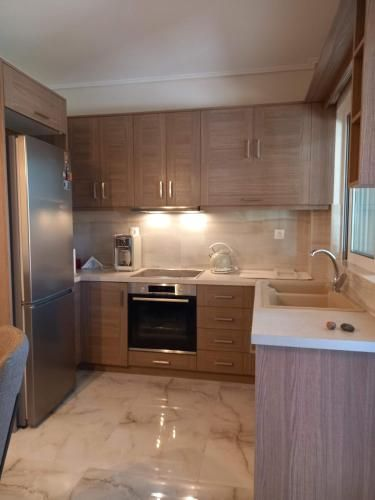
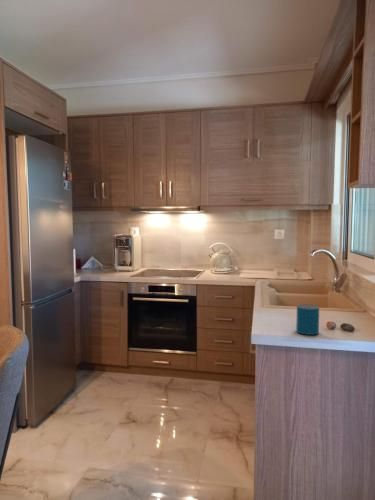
+ mug [295,303,320,336]
